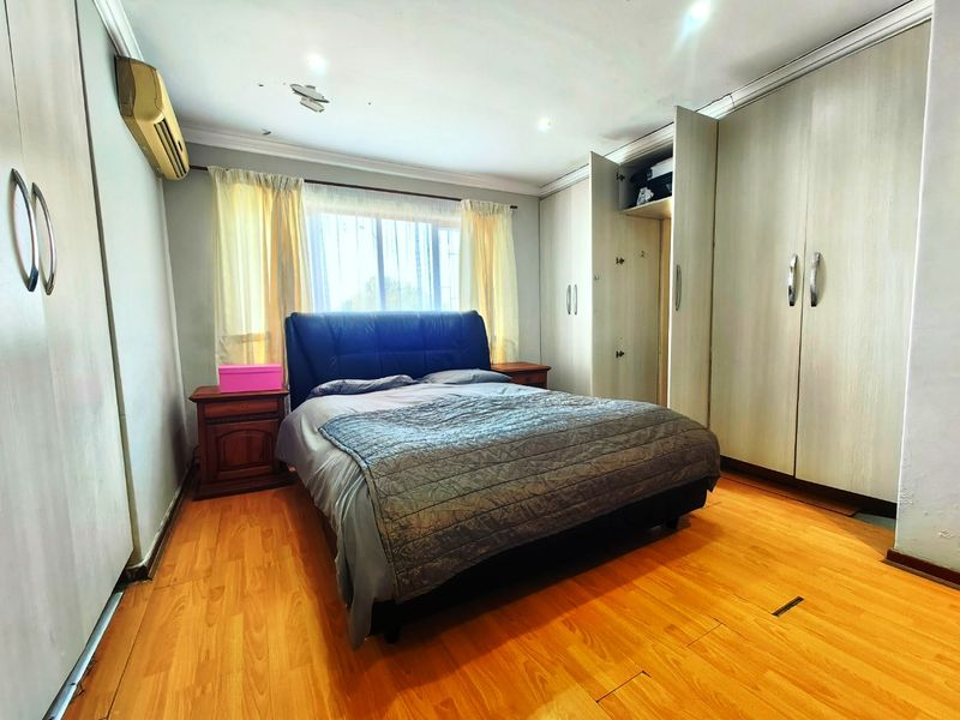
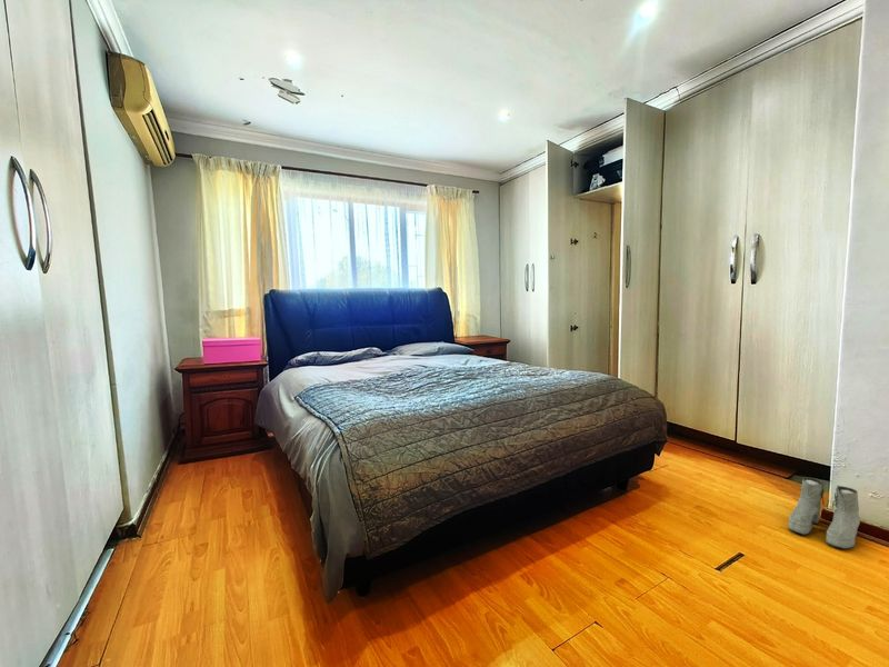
+ boots [787,477,861,549]
